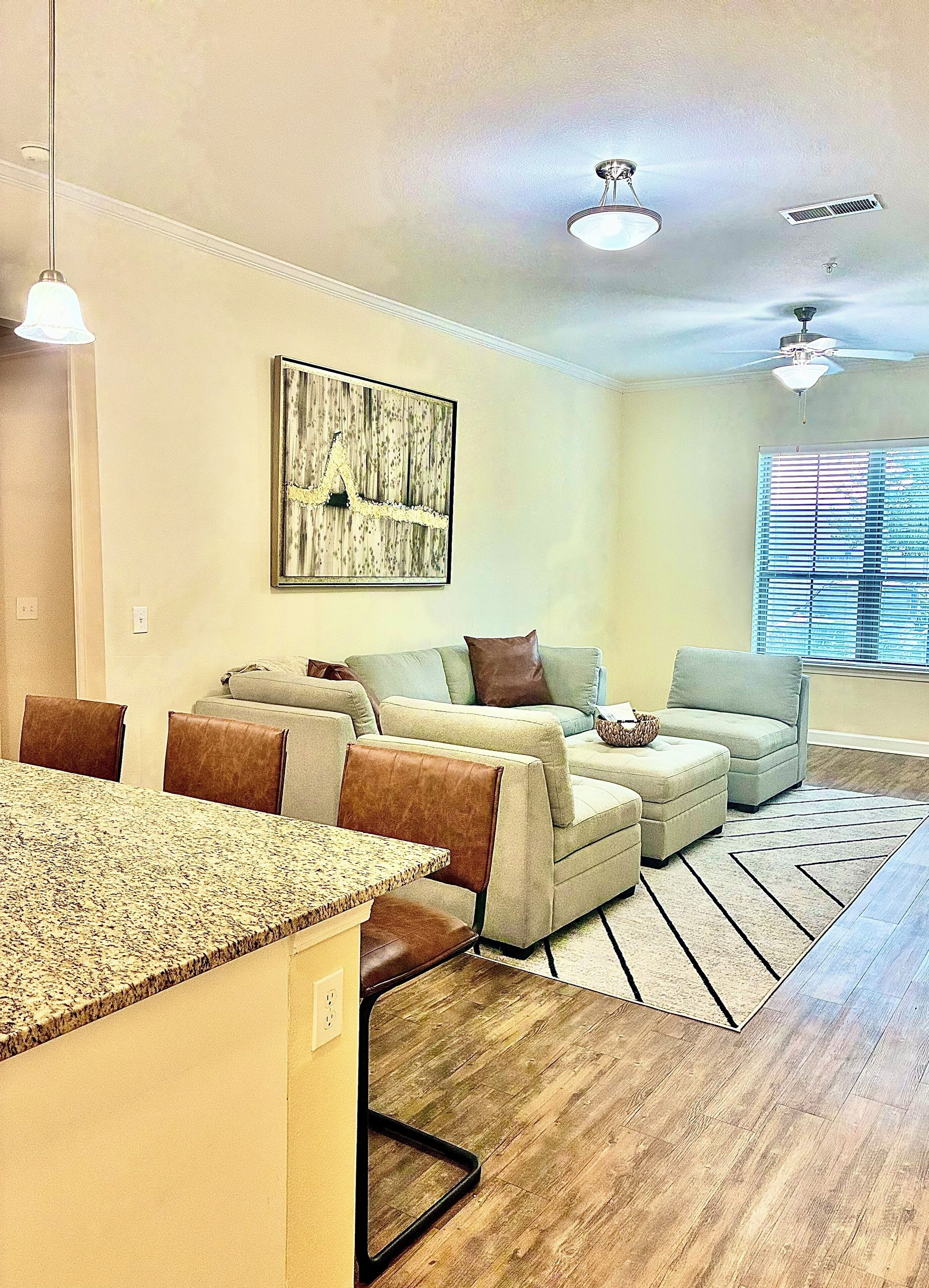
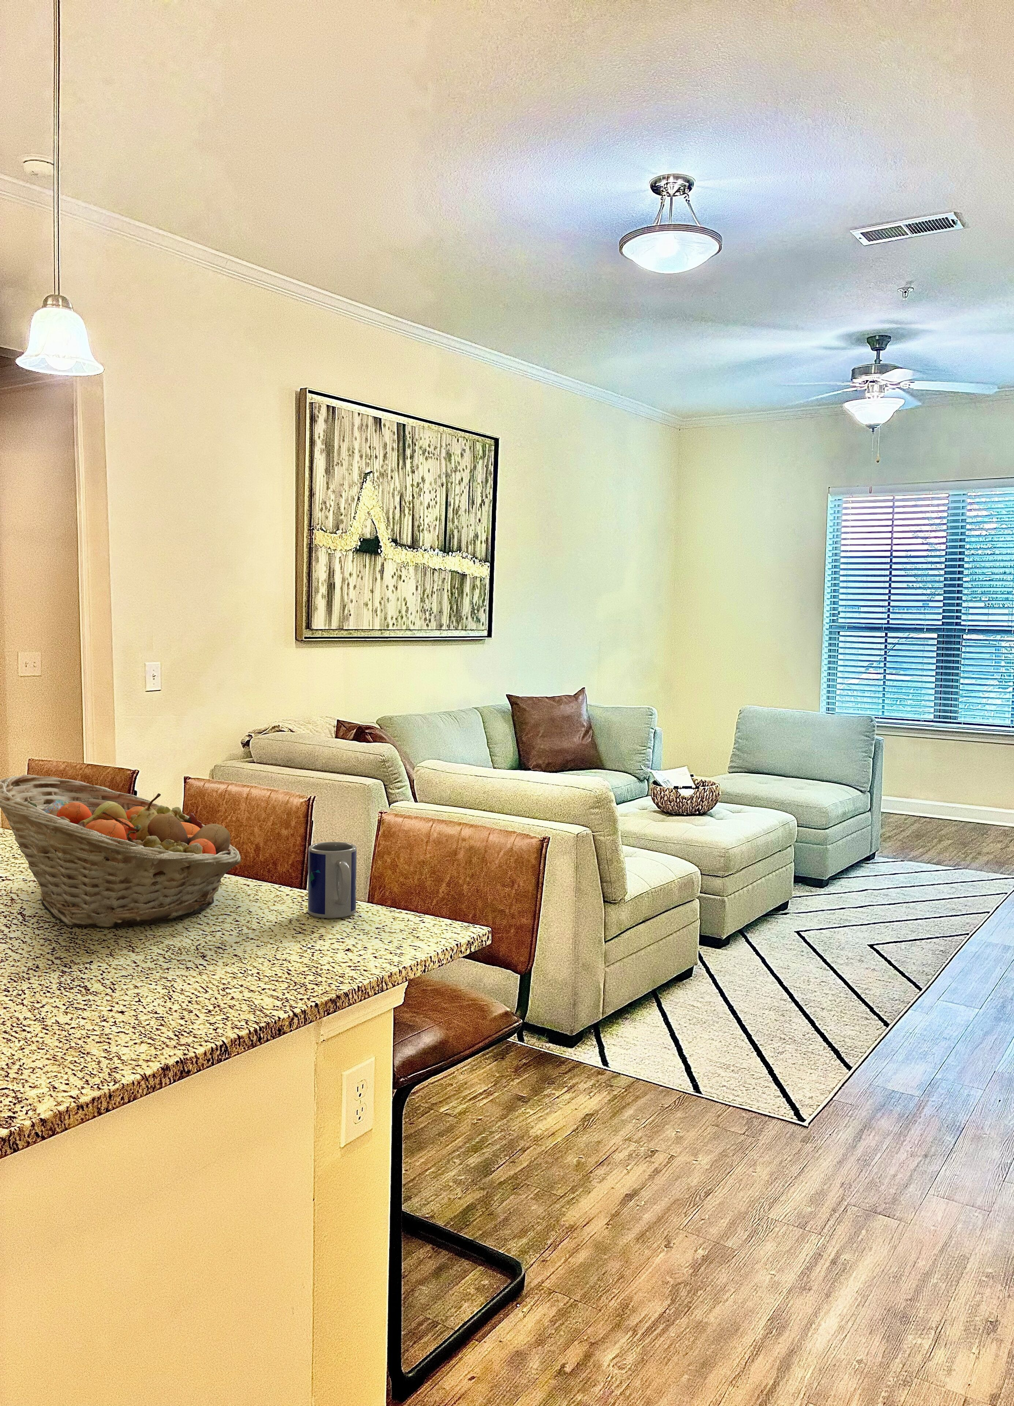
+ mug [308,842,357,919]
+ fruit basket [0,774,241,928]
